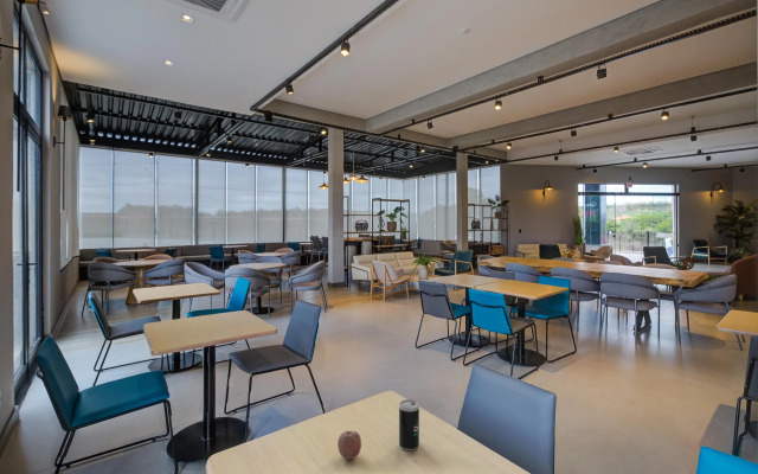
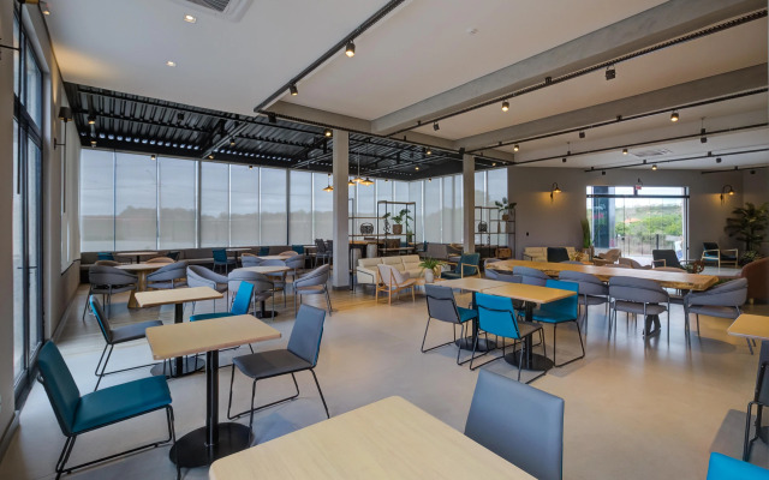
- fruit [336,430,362,461]
- beverage can [398,398,420,451]
